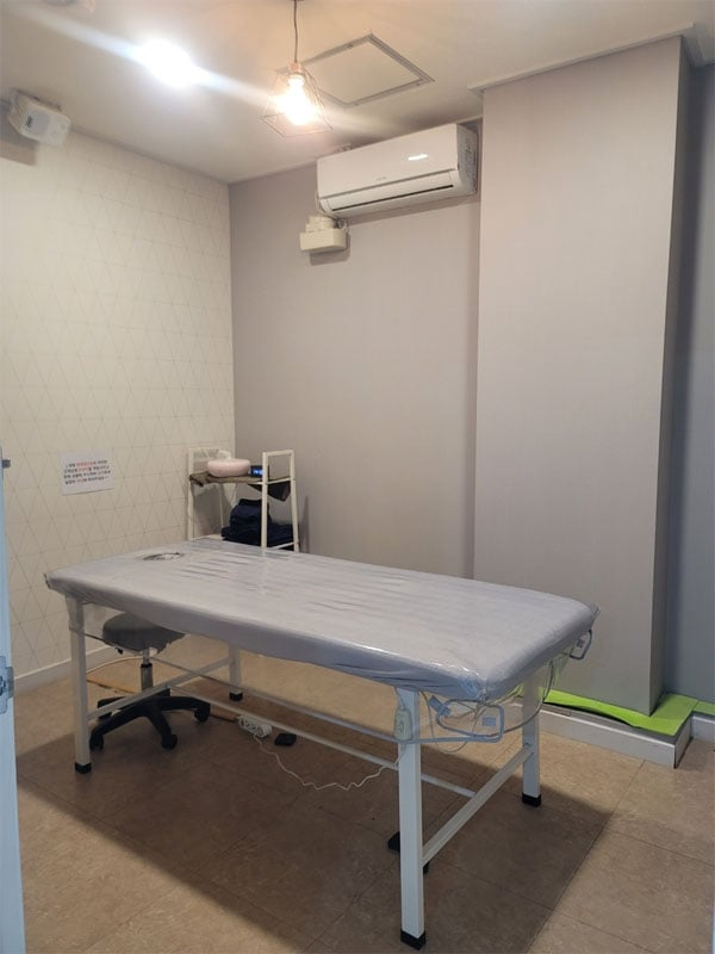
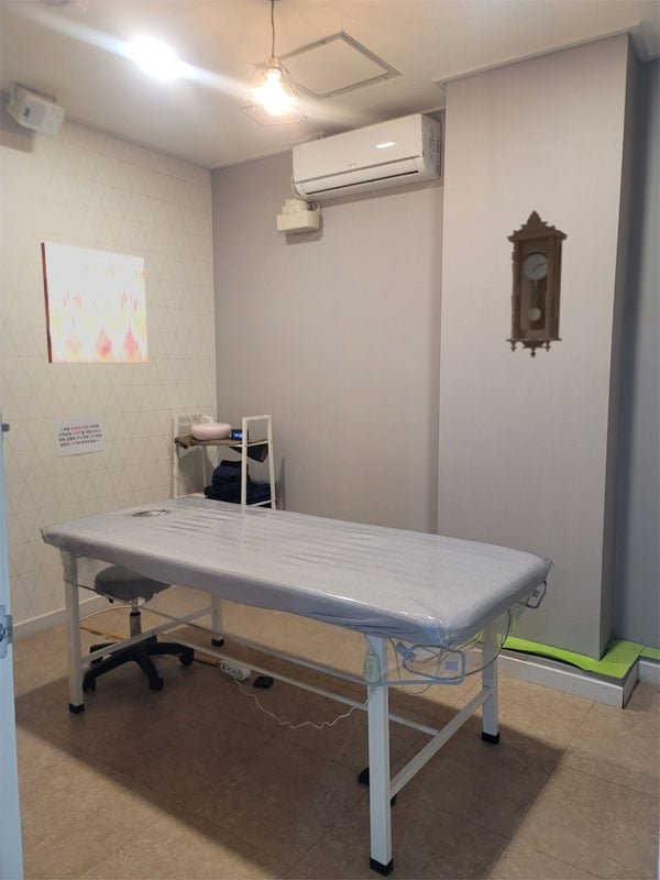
+ pendulum clock [505,209,569,360]
+ wall art [41,241,148,364]
